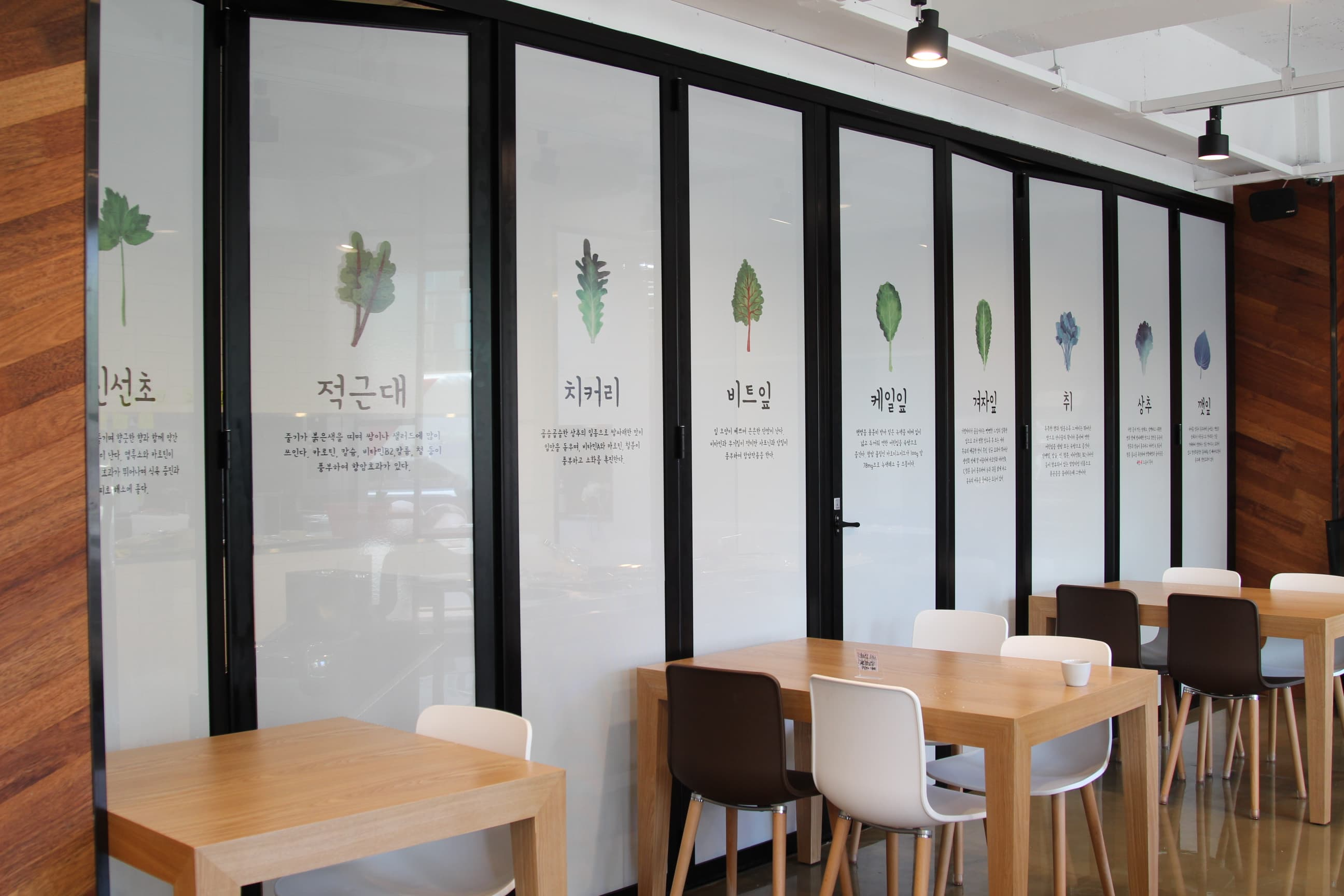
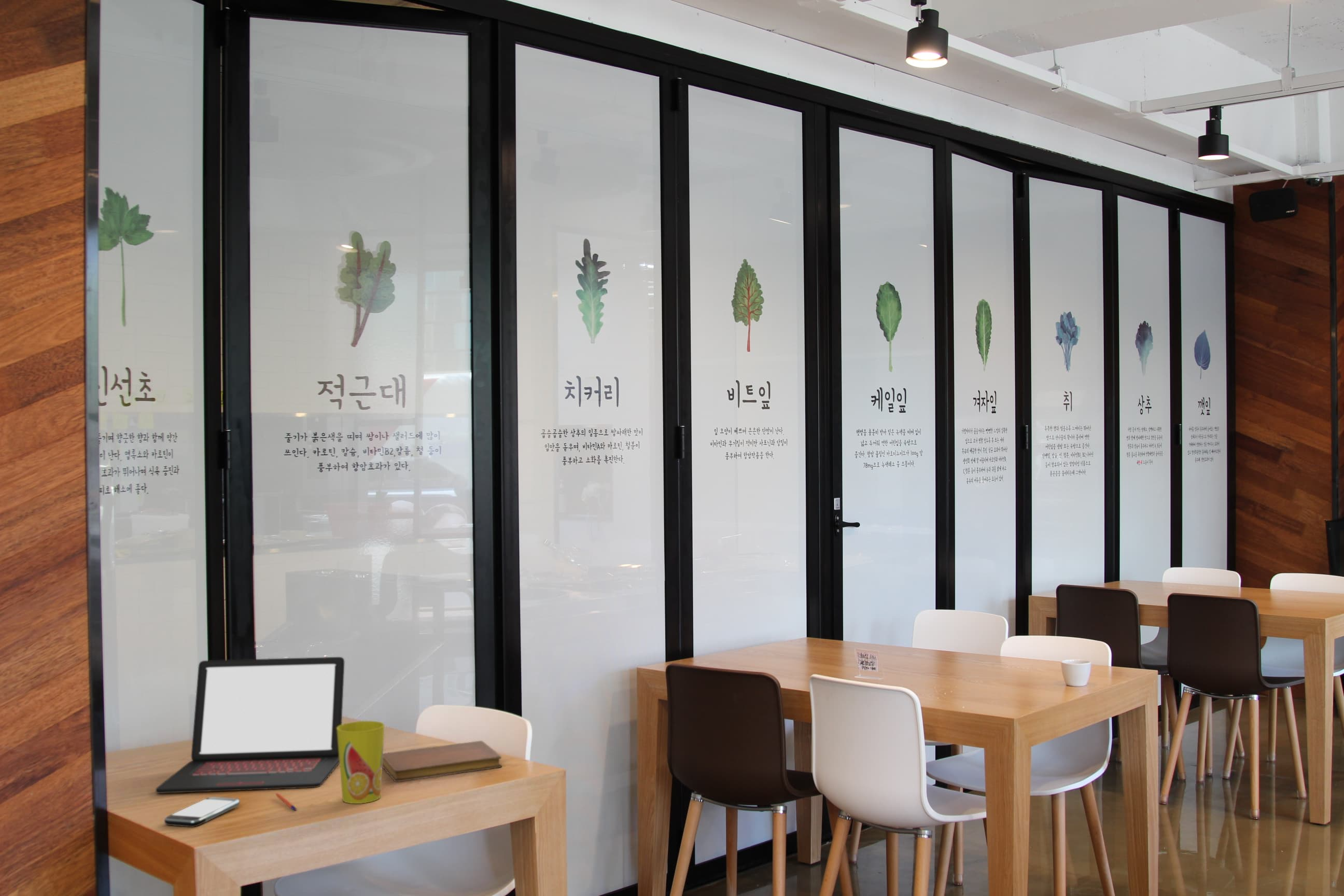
+ smartphone [164,796,240,828]
+ pen [275,792,297,811]
+ notebook [382,740,502,782]
+ laptop [155,656,345,794]
+ cup [337,720,385,804]
